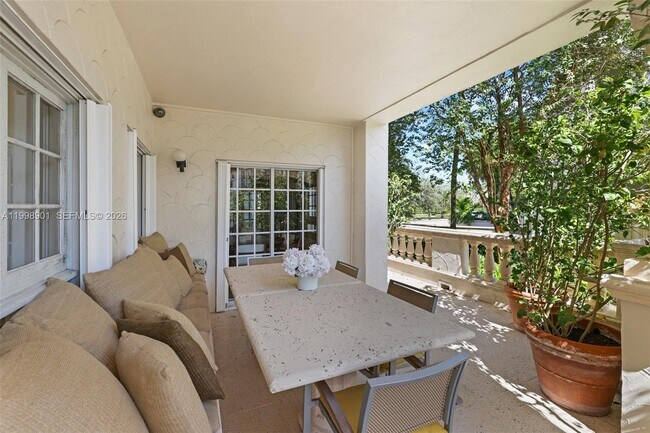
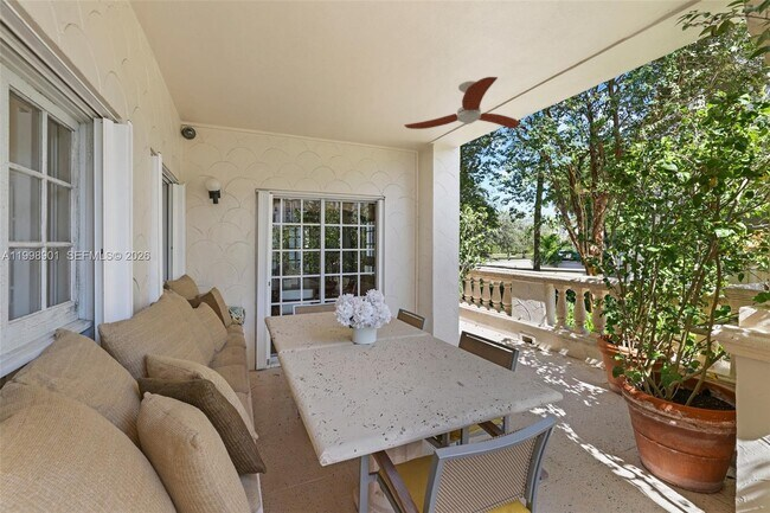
+ ceiling fan [404,76,520,130]
